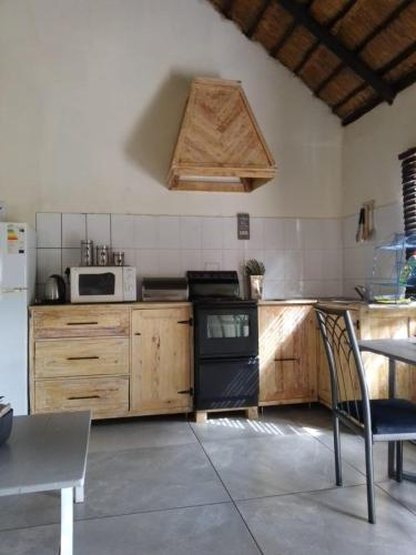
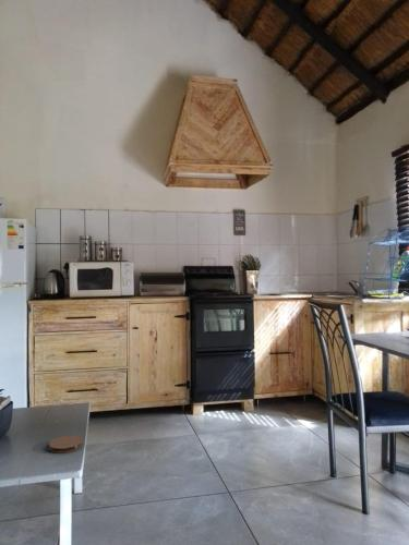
+ coaster [48,435,83,455]
